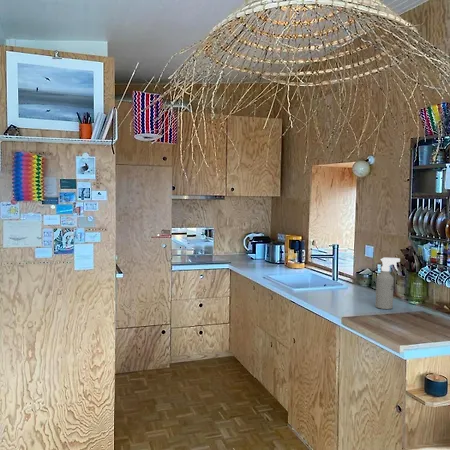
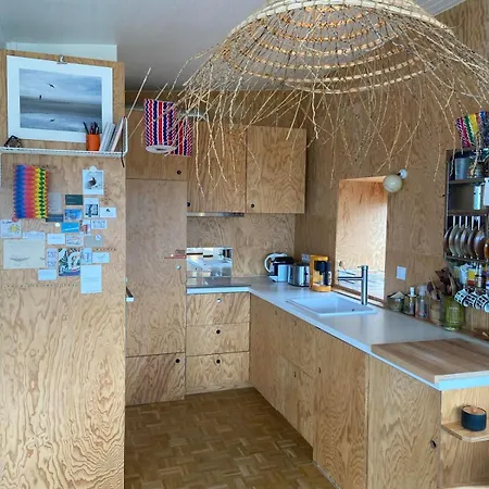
- spray bottle [374,257,401,310]
